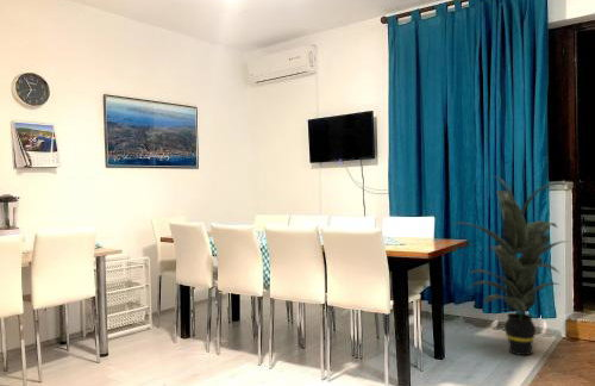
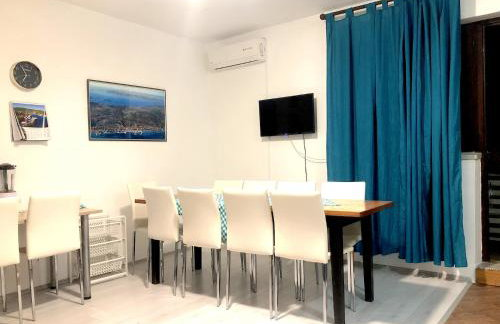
- indoor plant [450,175,572,356]
